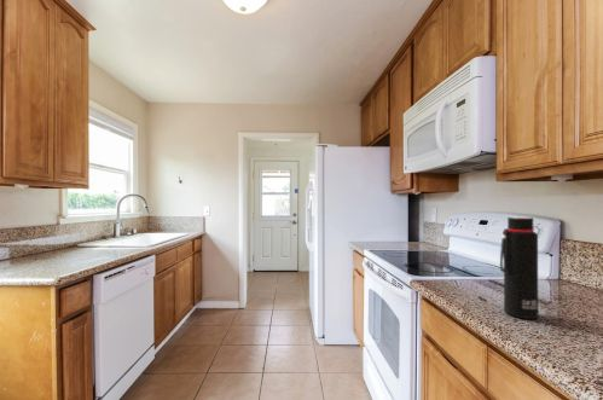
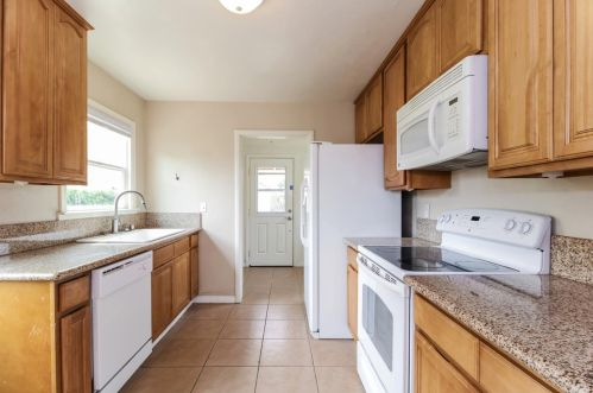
- water bottle [499,216,539,320]
